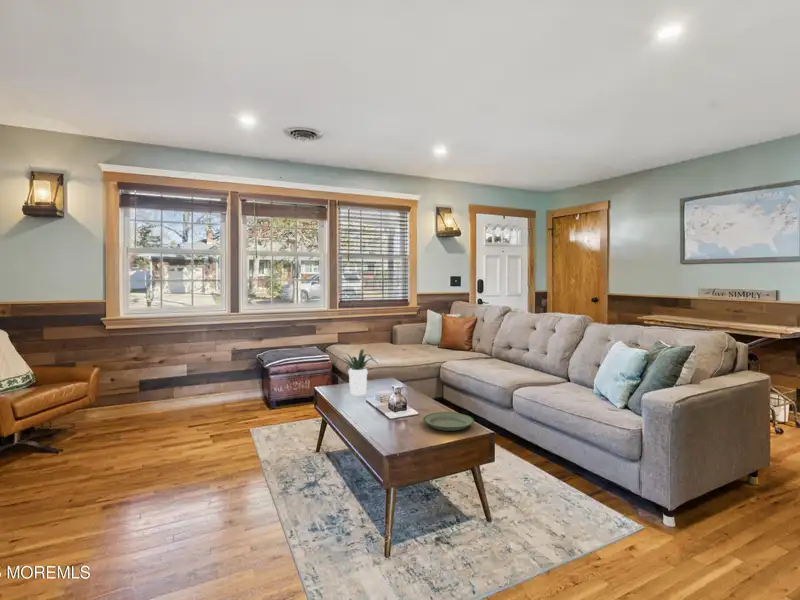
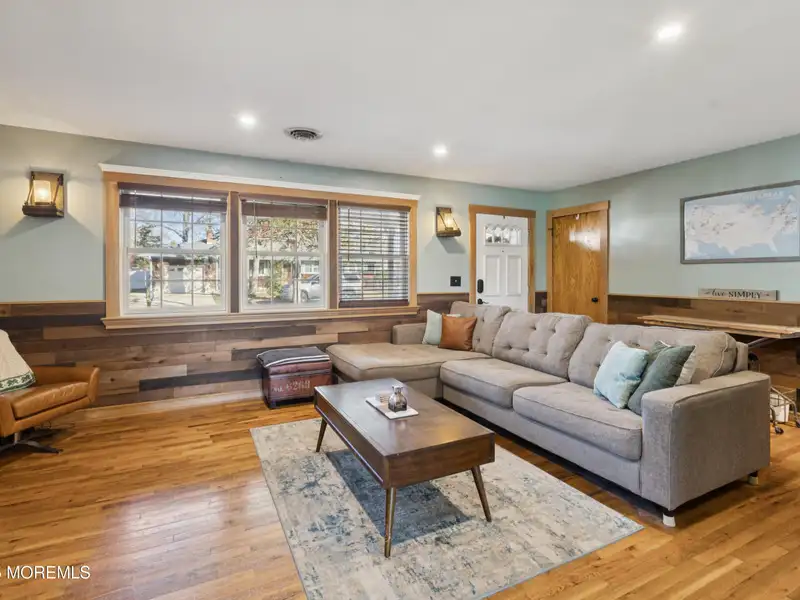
- potted plant [333,348,383,396]
- plate [422,411,475,432]
